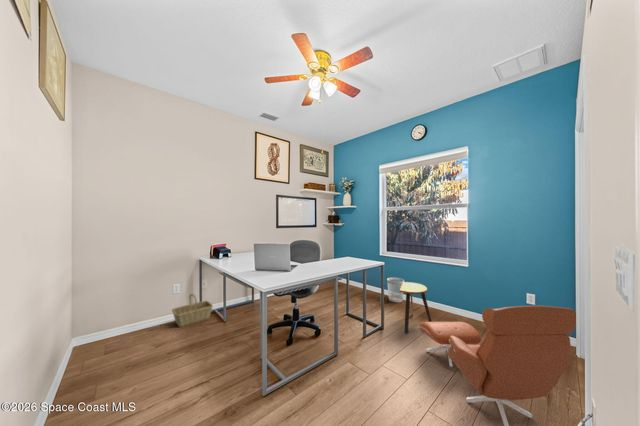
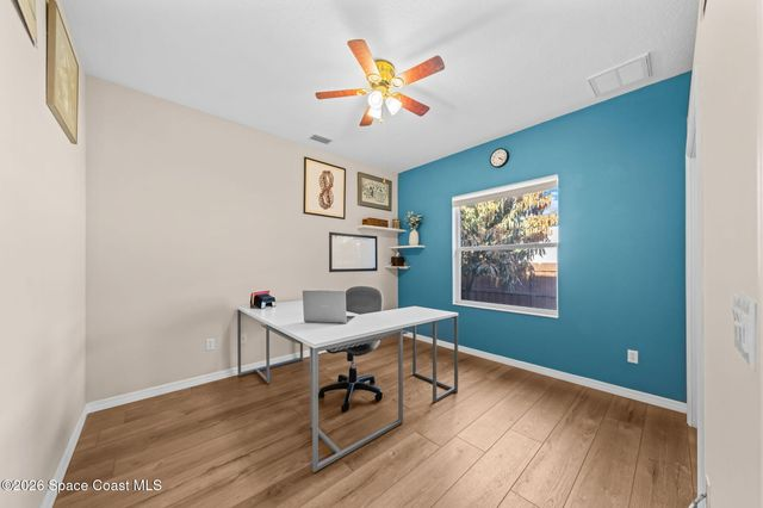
- stool [399,281,433,334]
- wastebasket [386,277,405,303]
- armchair [418,305,577,426]
- basket [171,293,214,328]
